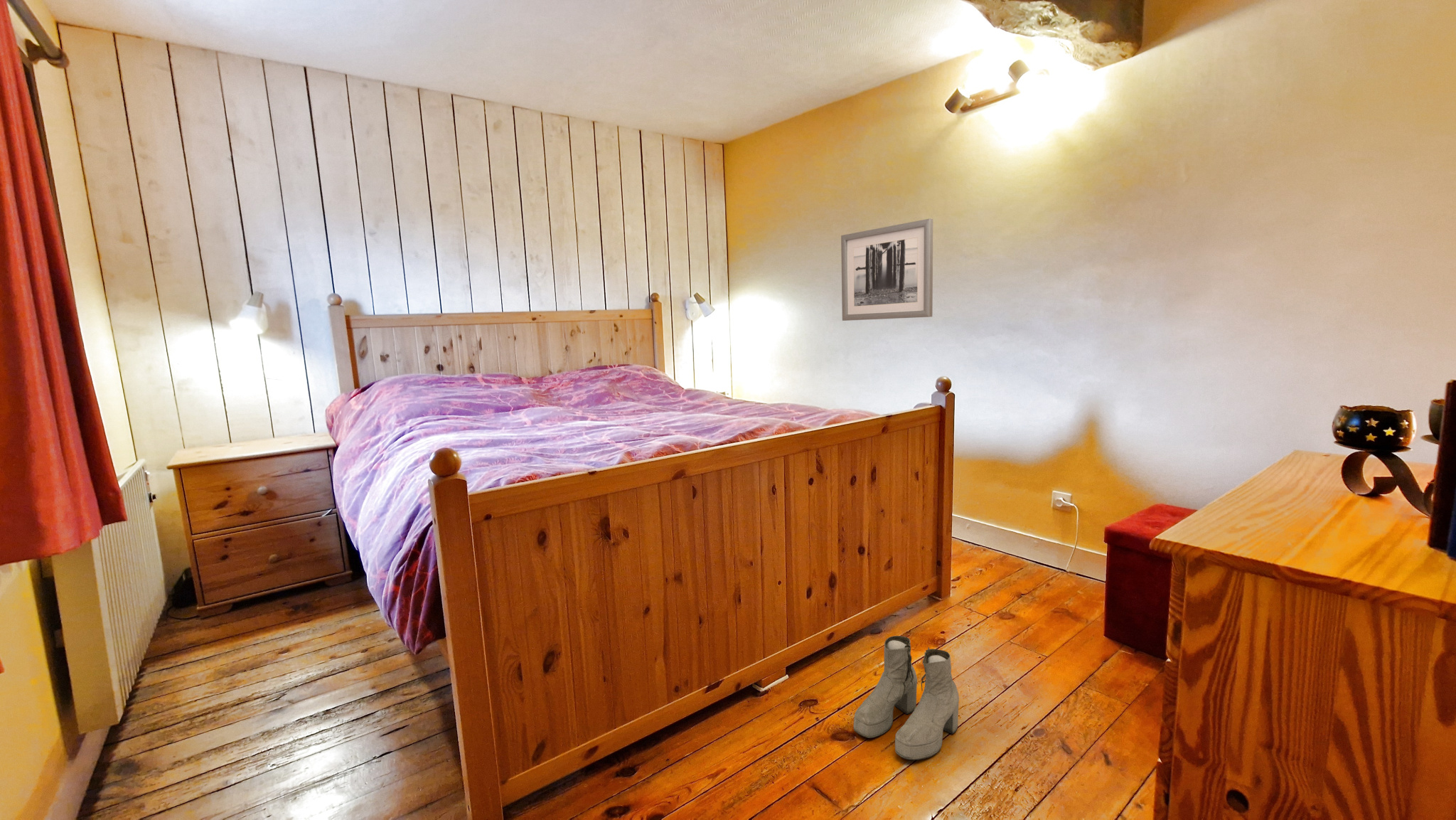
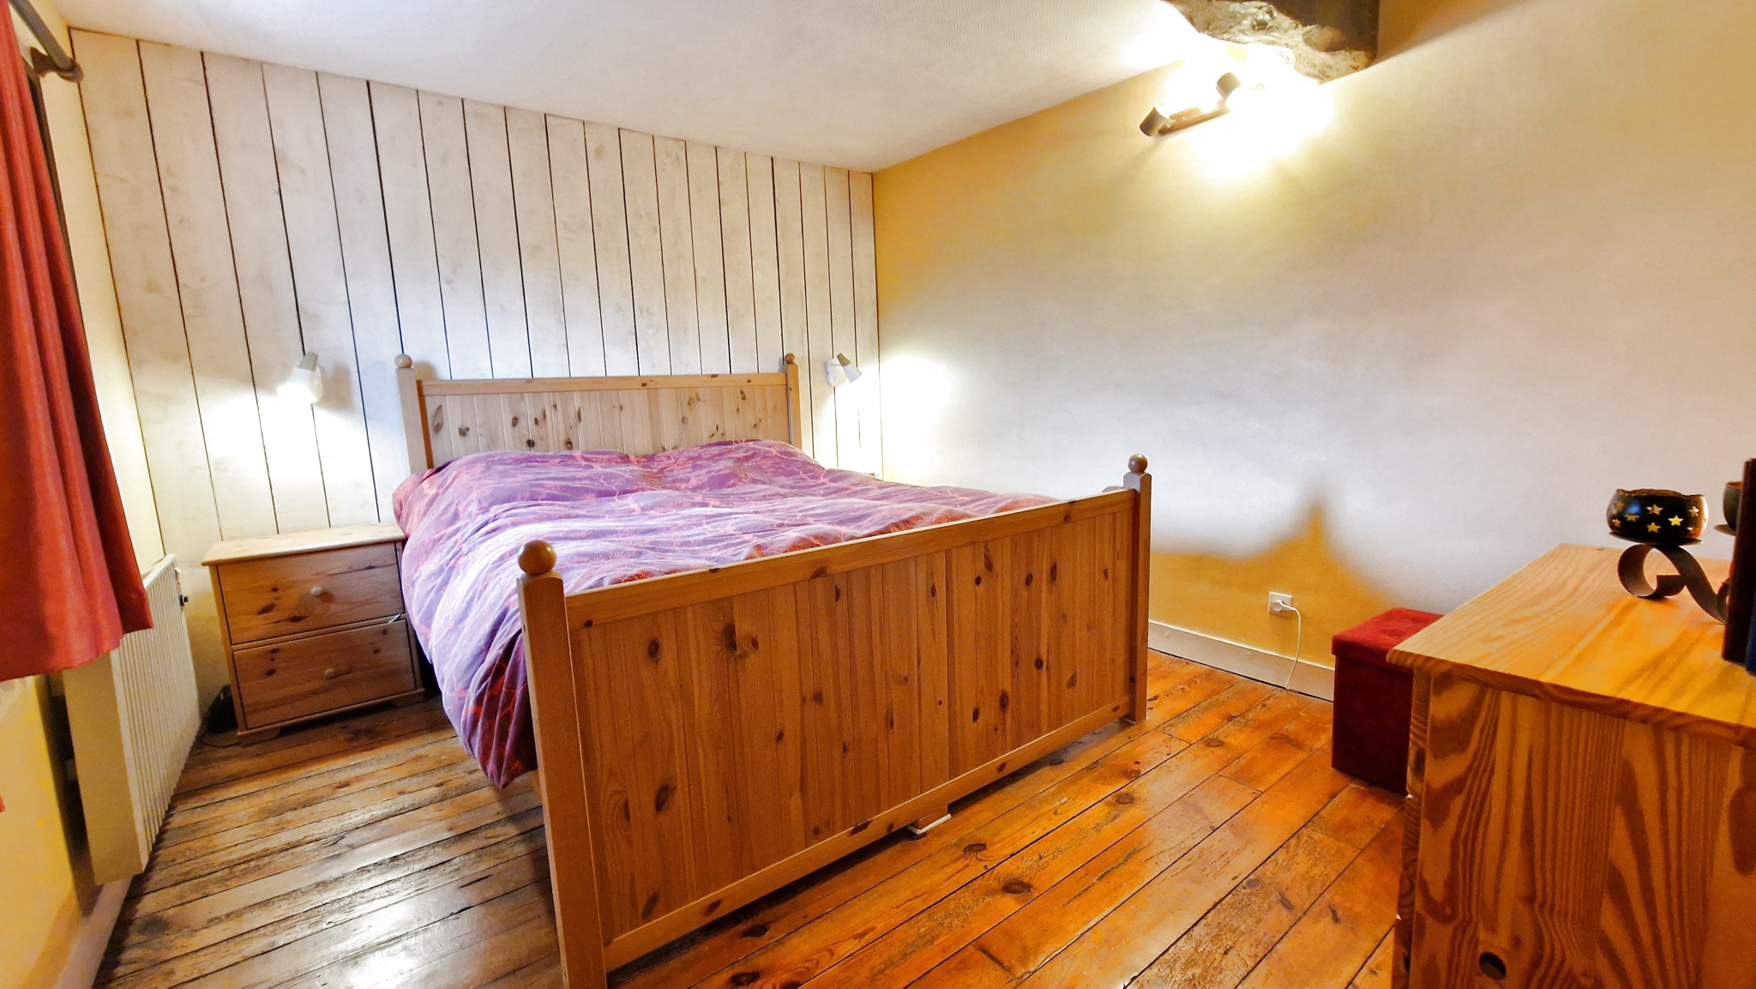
- boots [853,635,960,761]
- wall art [840,218,933,321]
